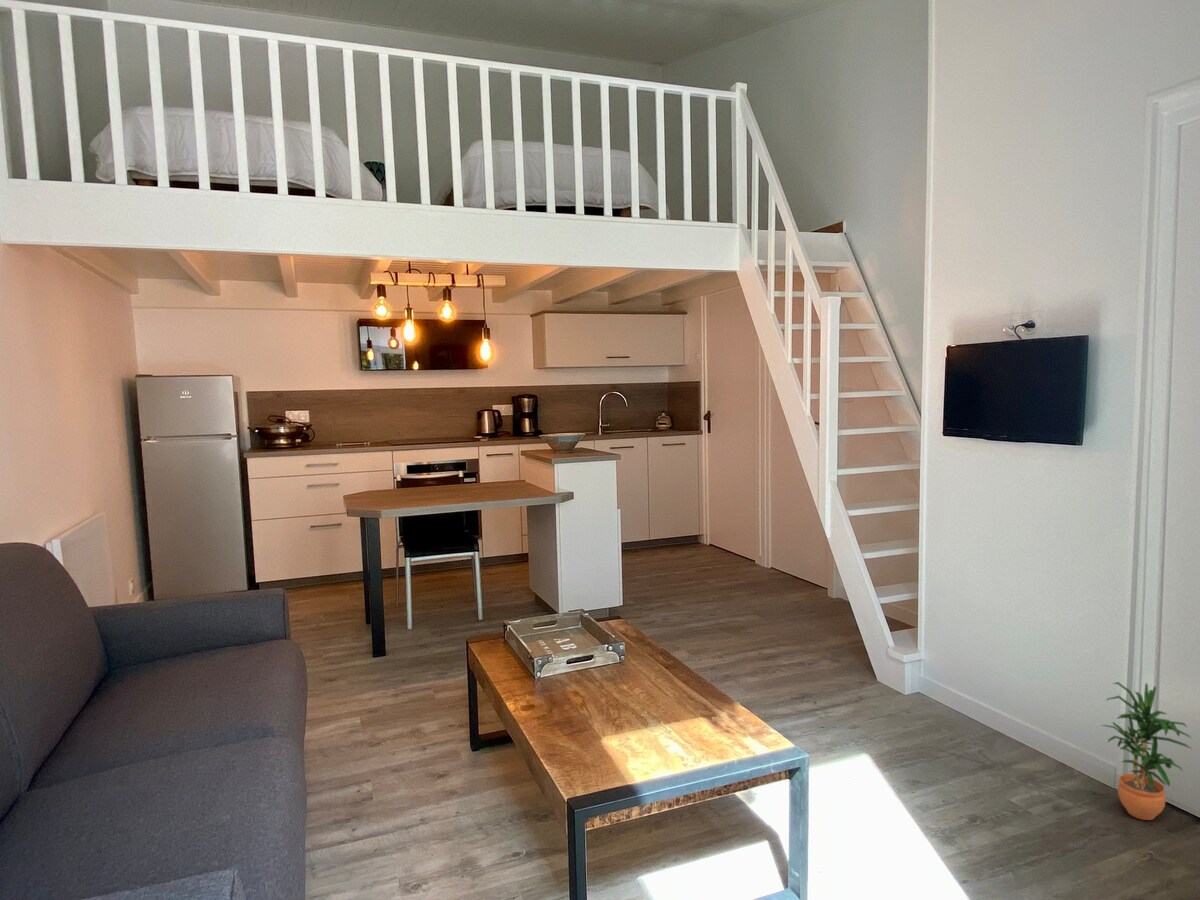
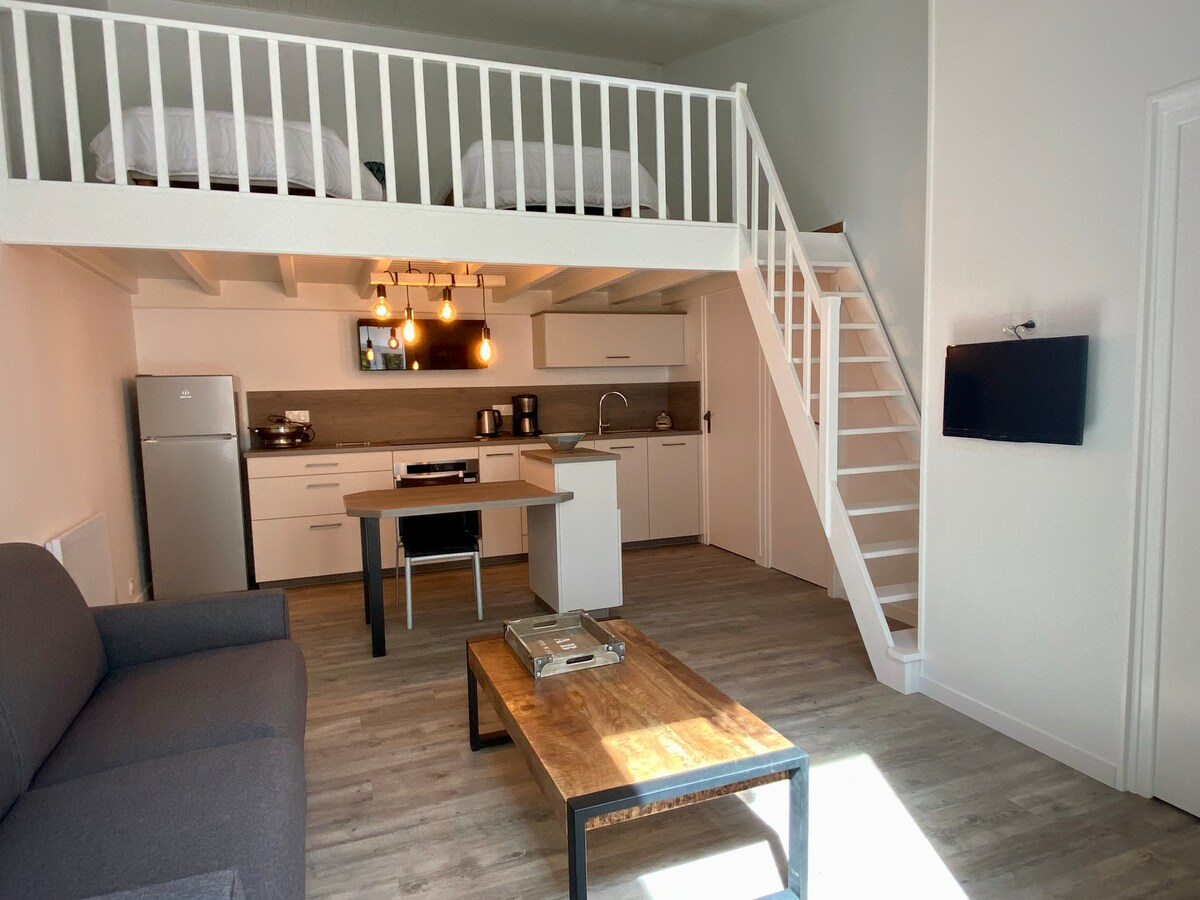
- potted plant [1100,681,1193,821]
